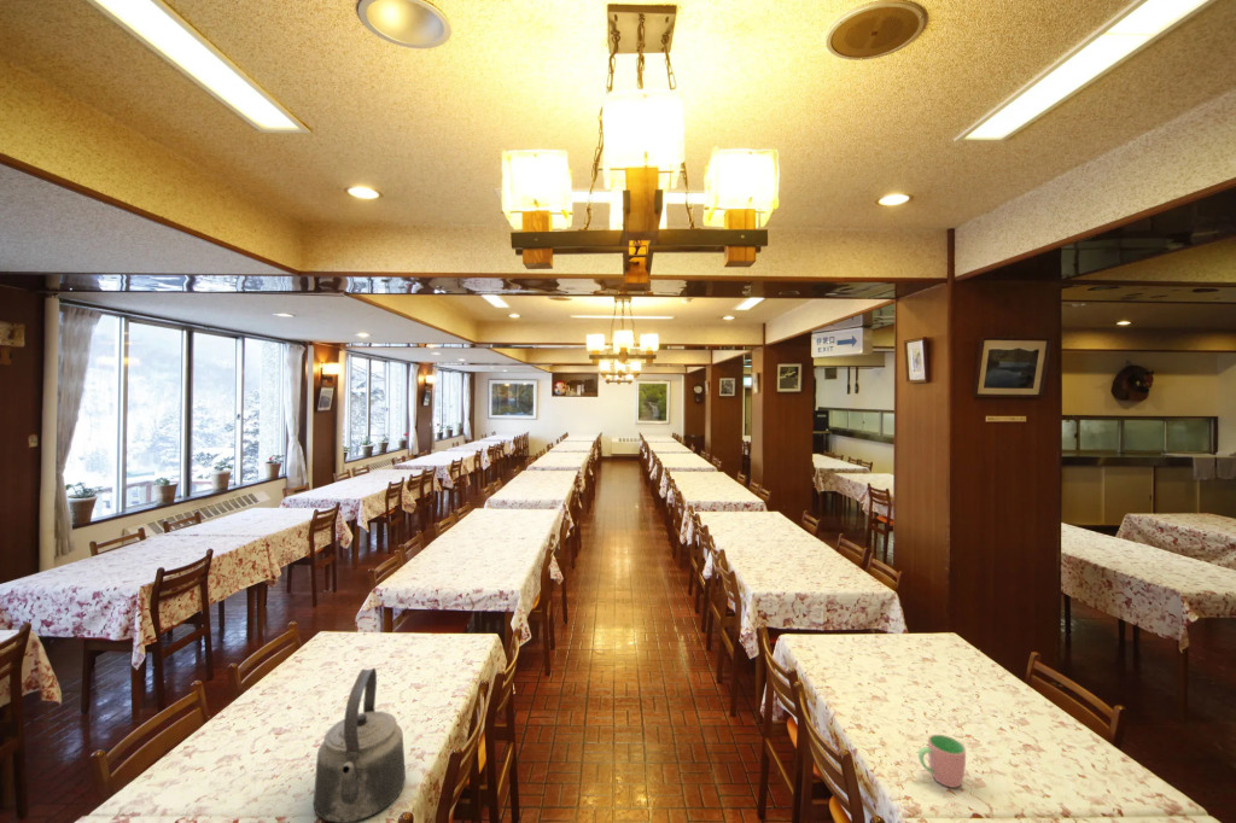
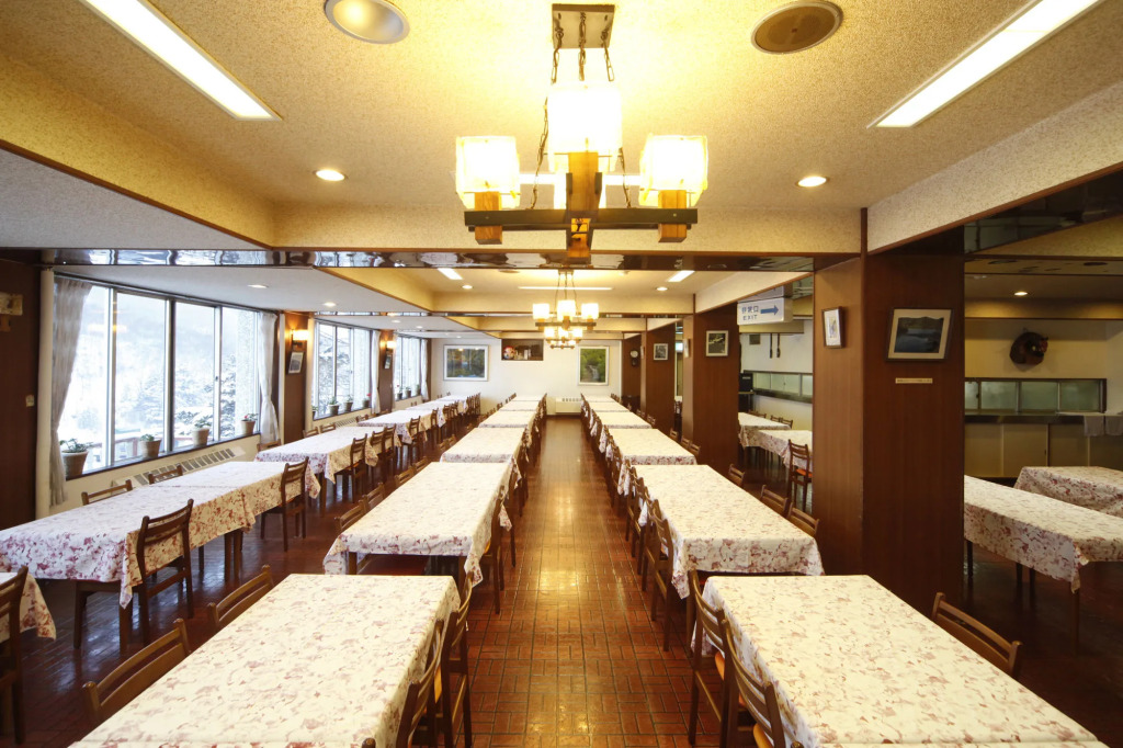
- cup [917,734,967,789]
- kettle [313,666,407,823]
